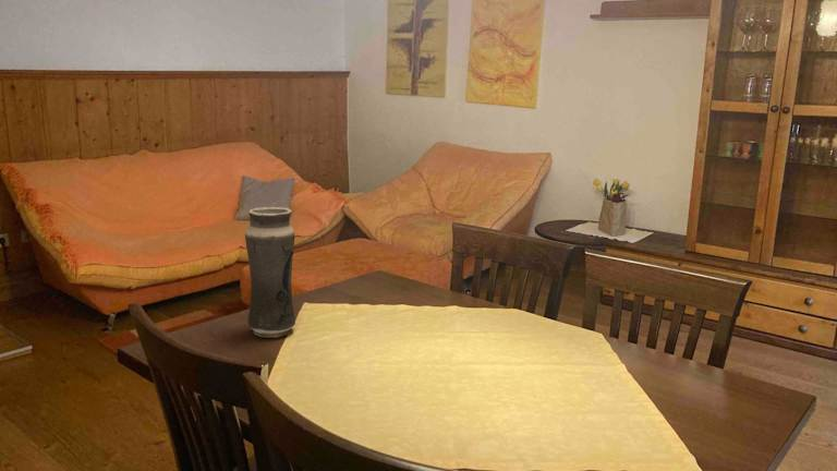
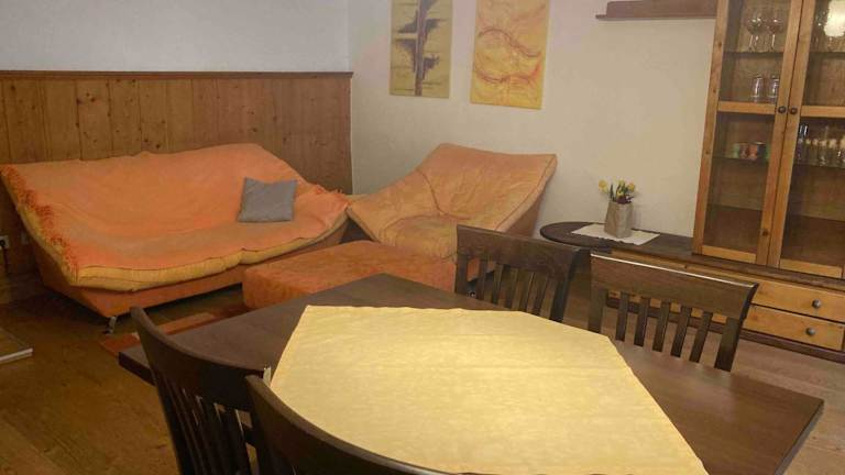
- vase [244,206,296,338]
